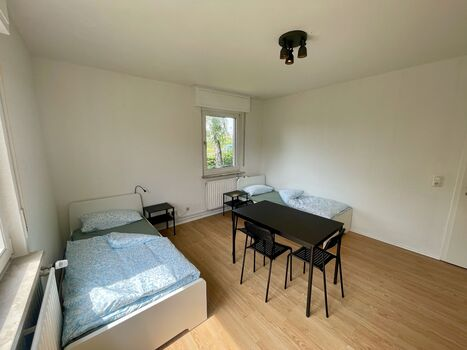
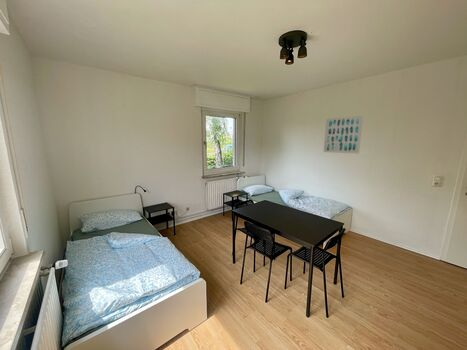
+ wall art [322,115,364,155]
